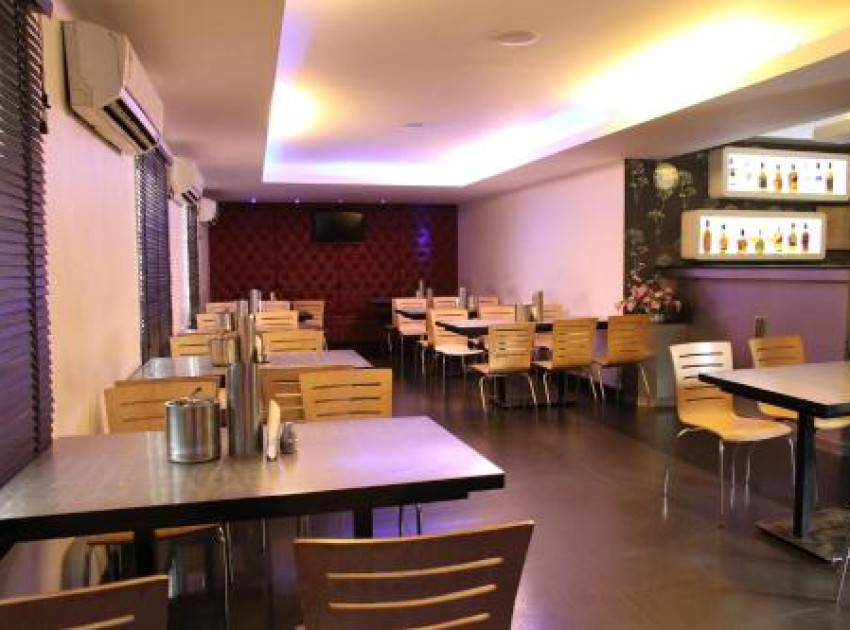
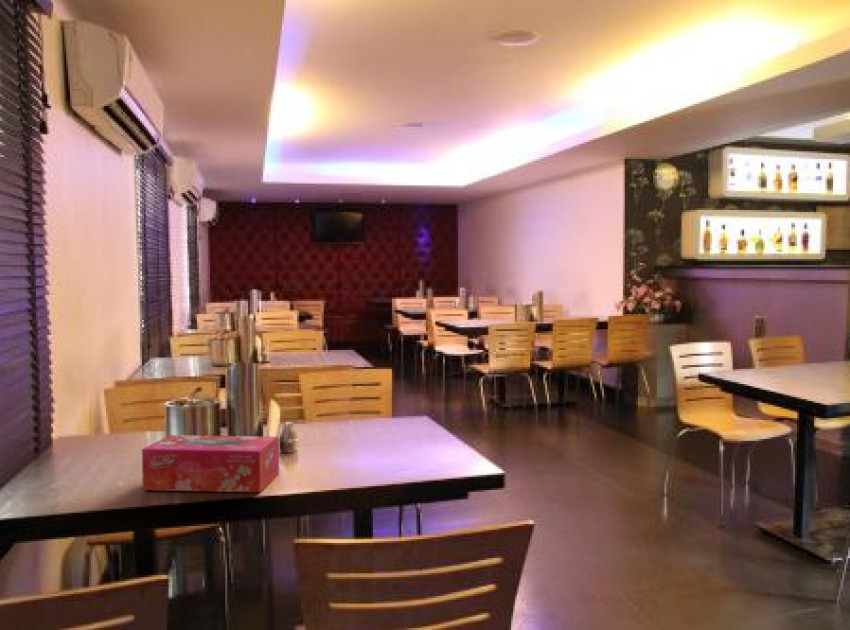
+ tissue box [141,434,280,493]
